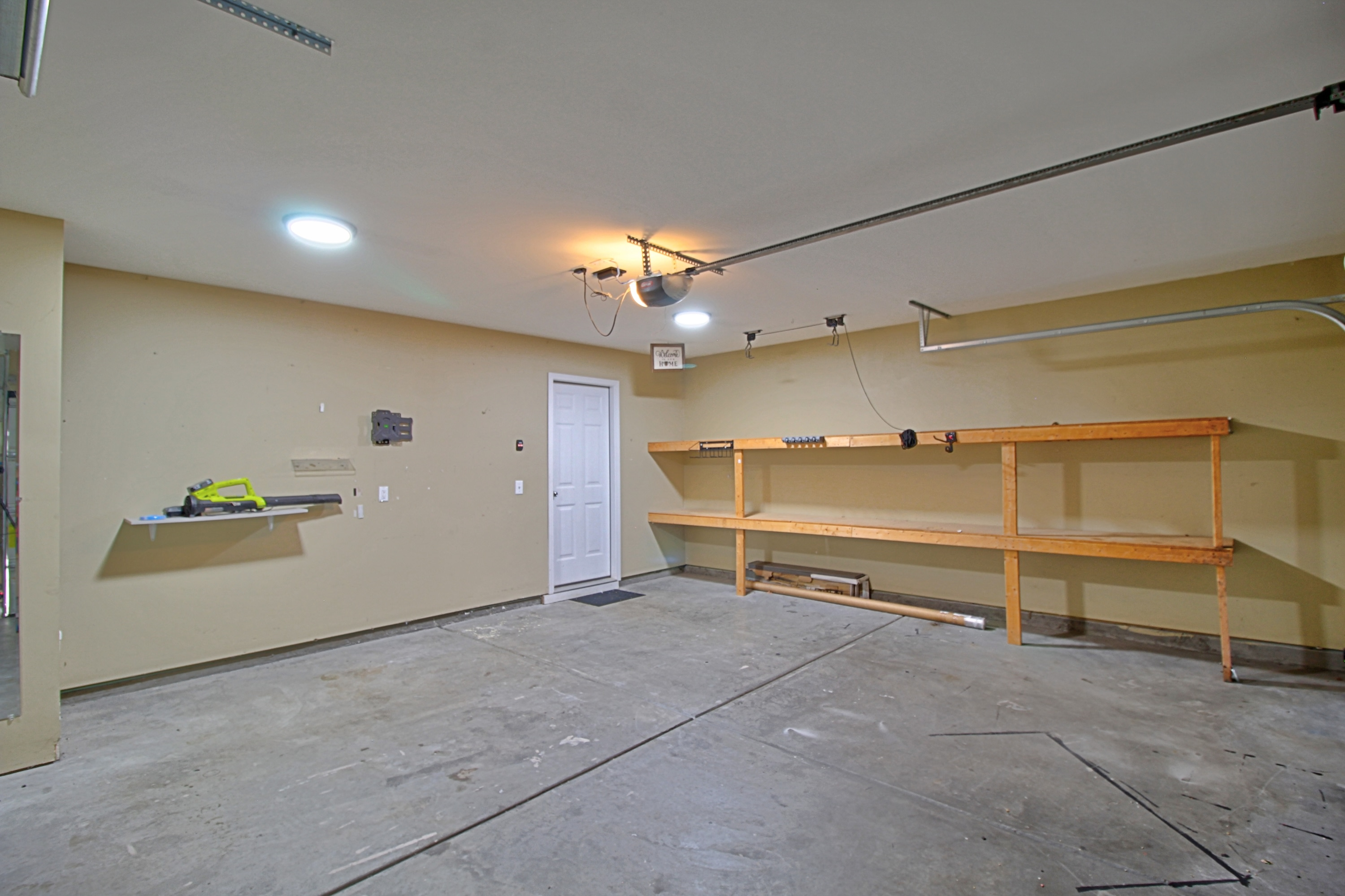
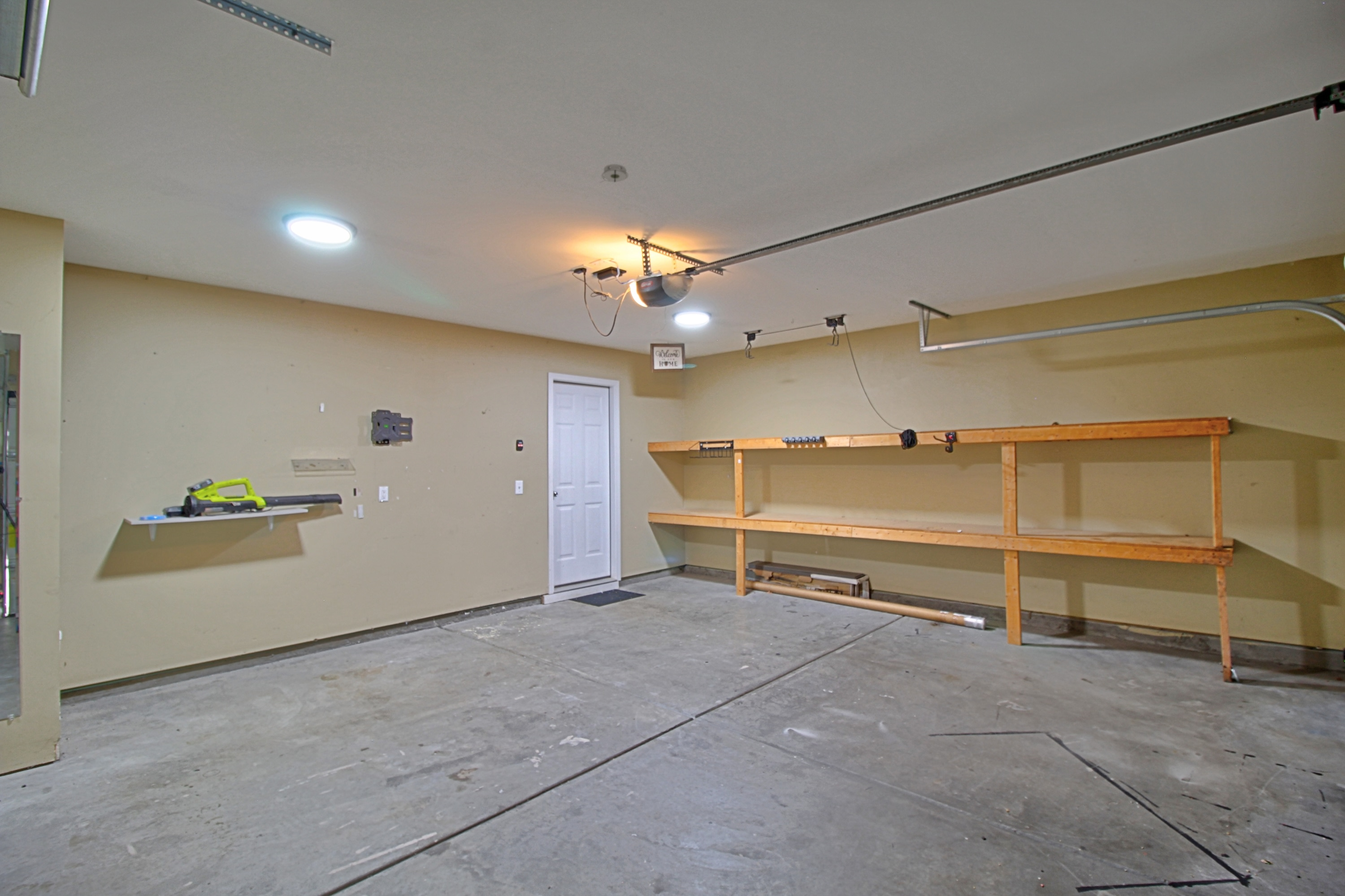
+ smoke detector [600,164,629,183]
